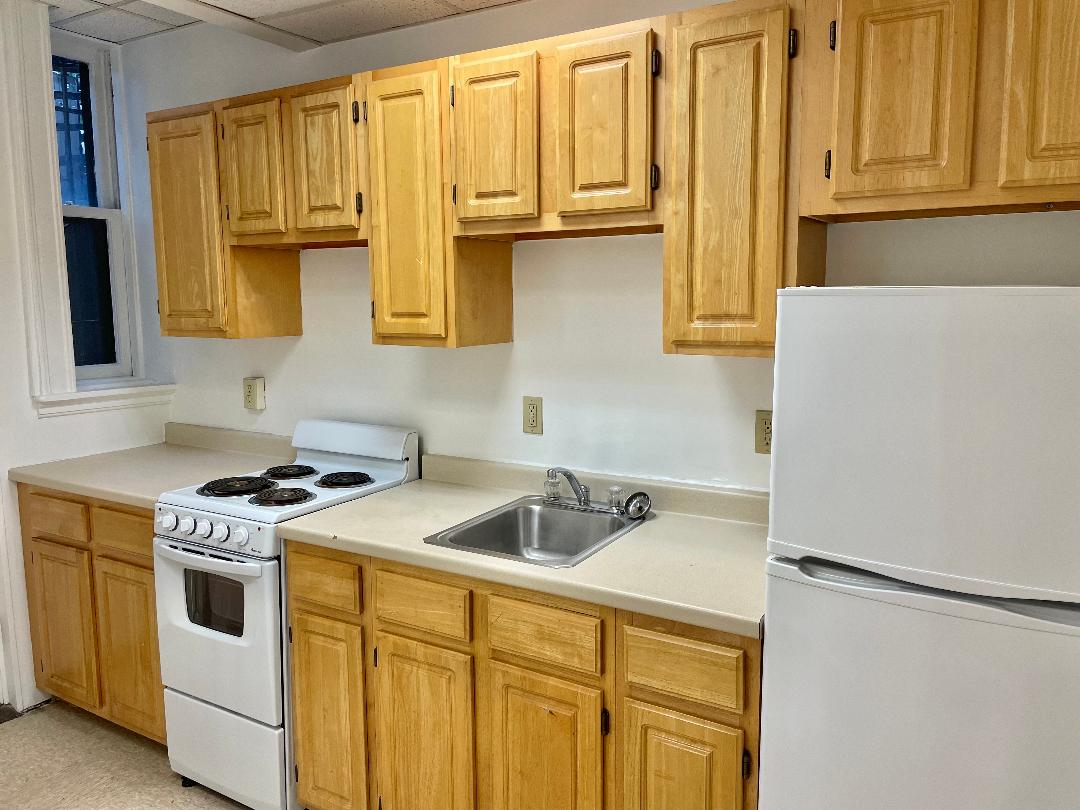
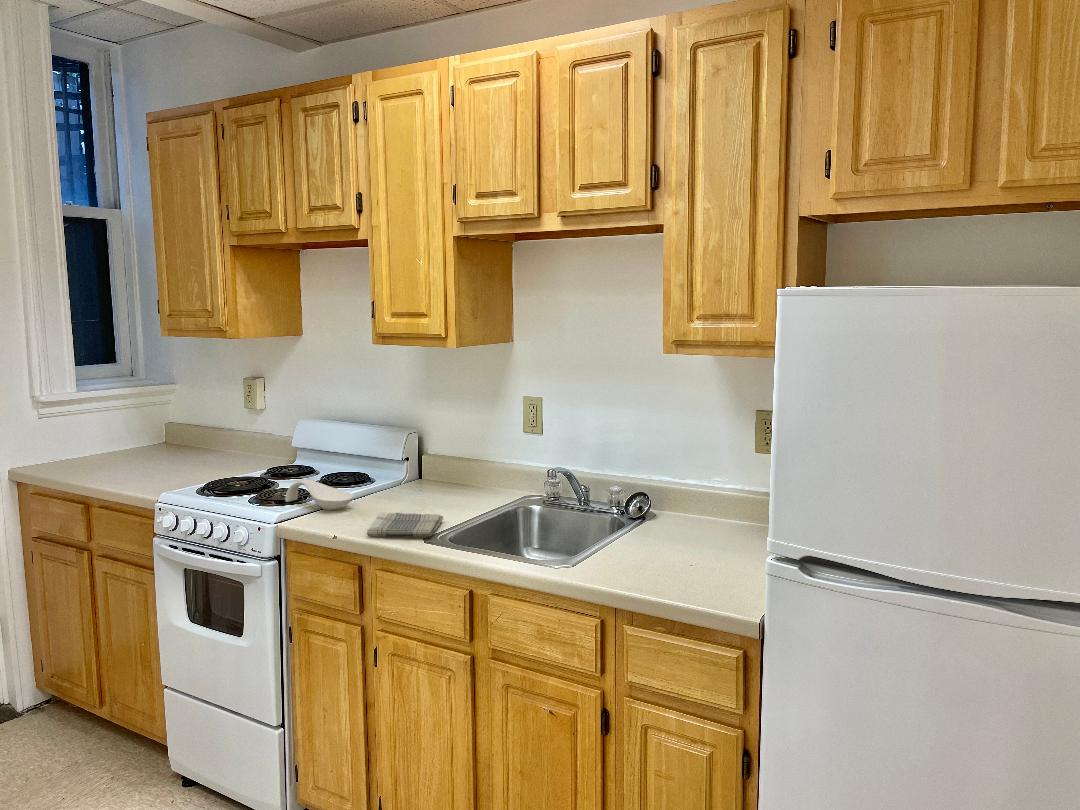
+ dish towel [366,511,444,538]
+ spoon rest [284,479,355,511]
